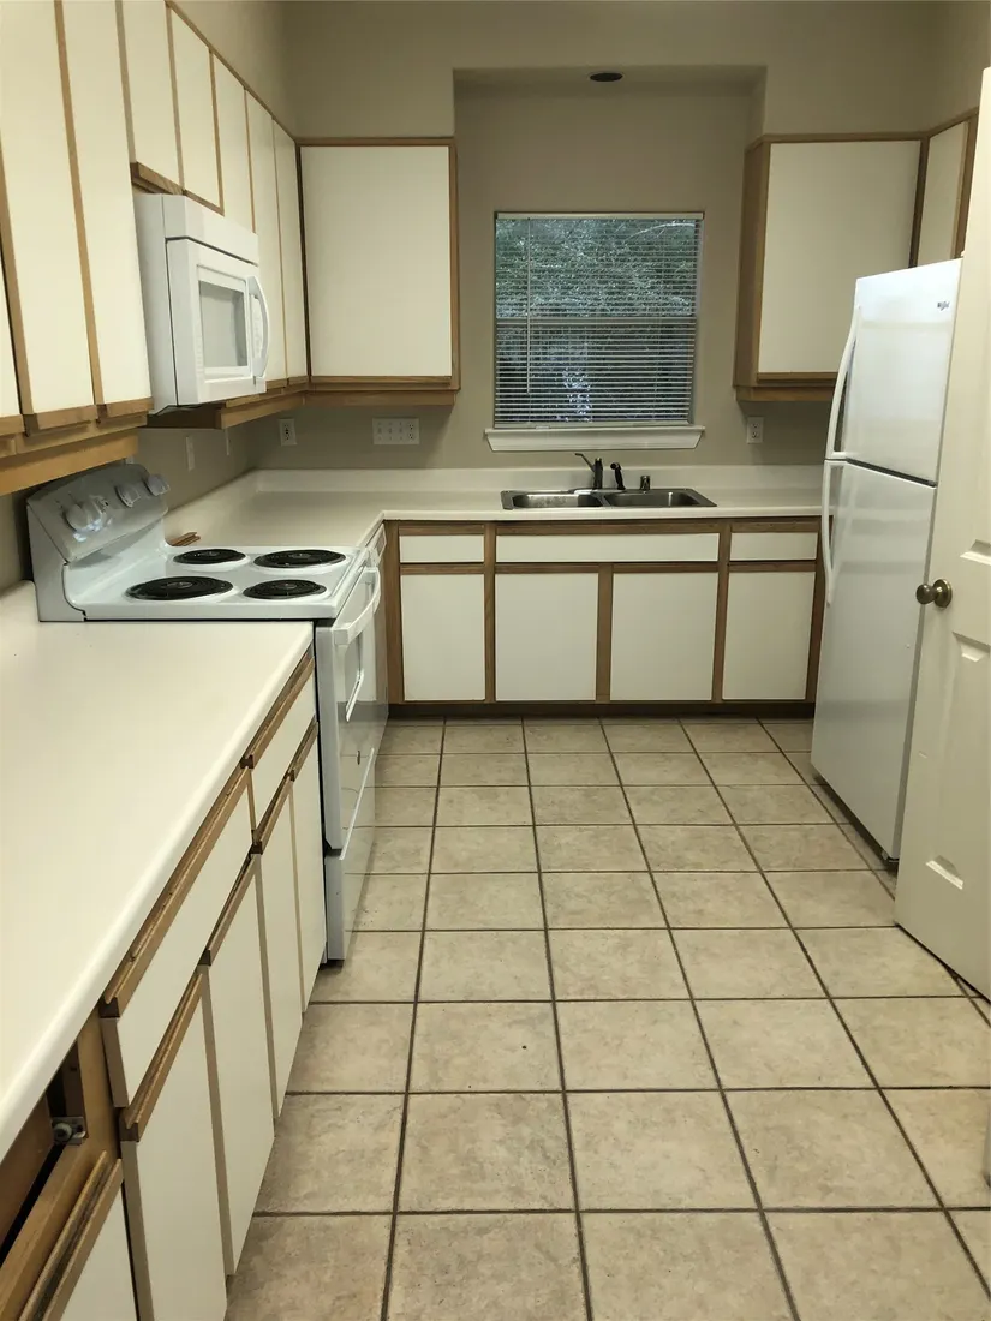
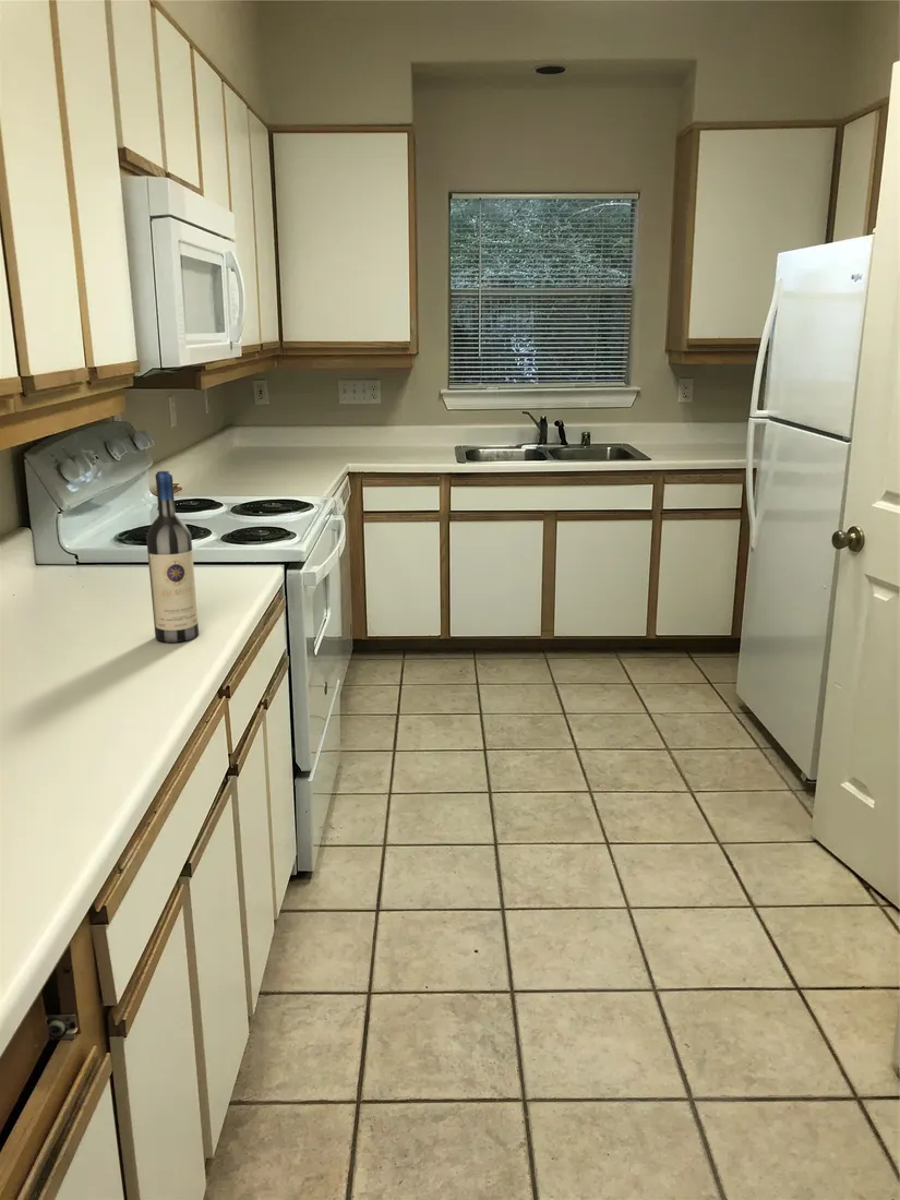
+ wine bottle [145,470,200,644]
